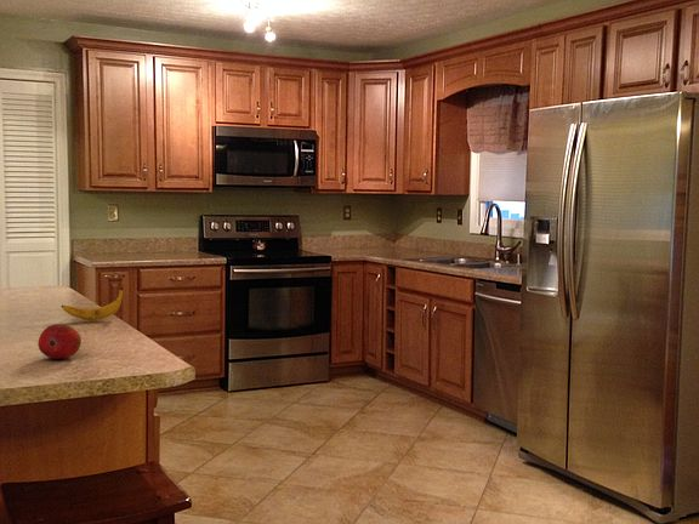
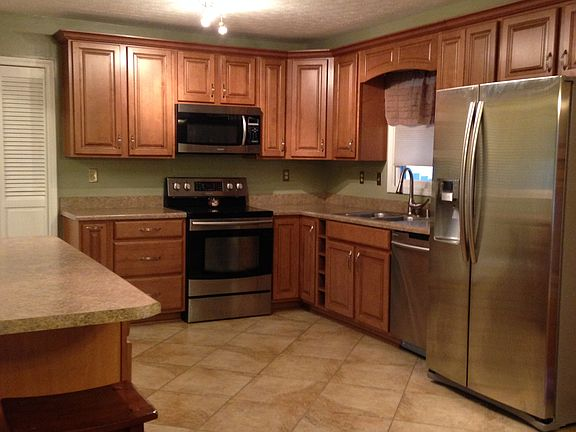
- banana [61,286,124,321]
- fruit [36,323,83,360]
